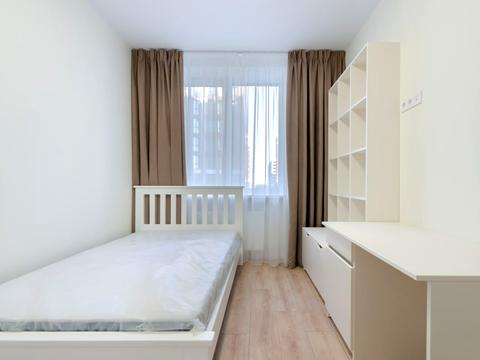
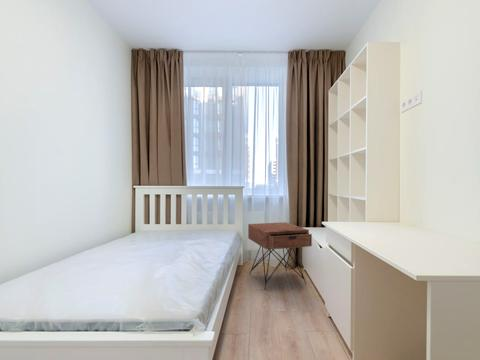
+ nightstand [247,221,313,290]
